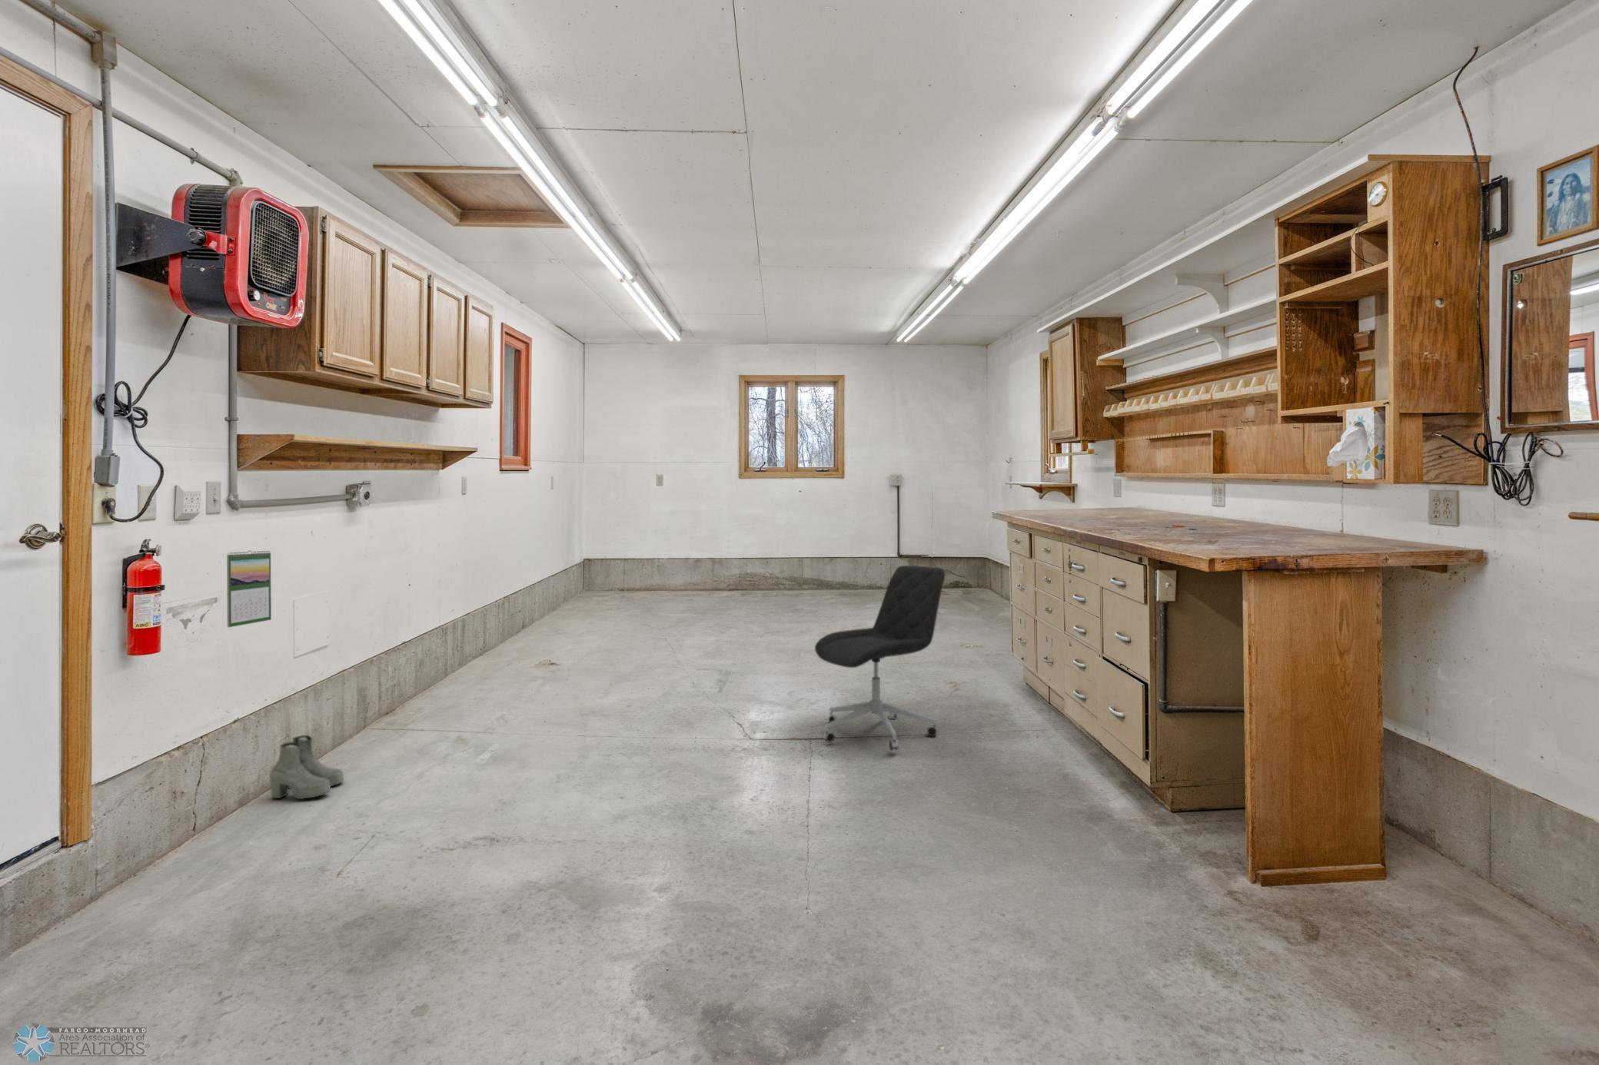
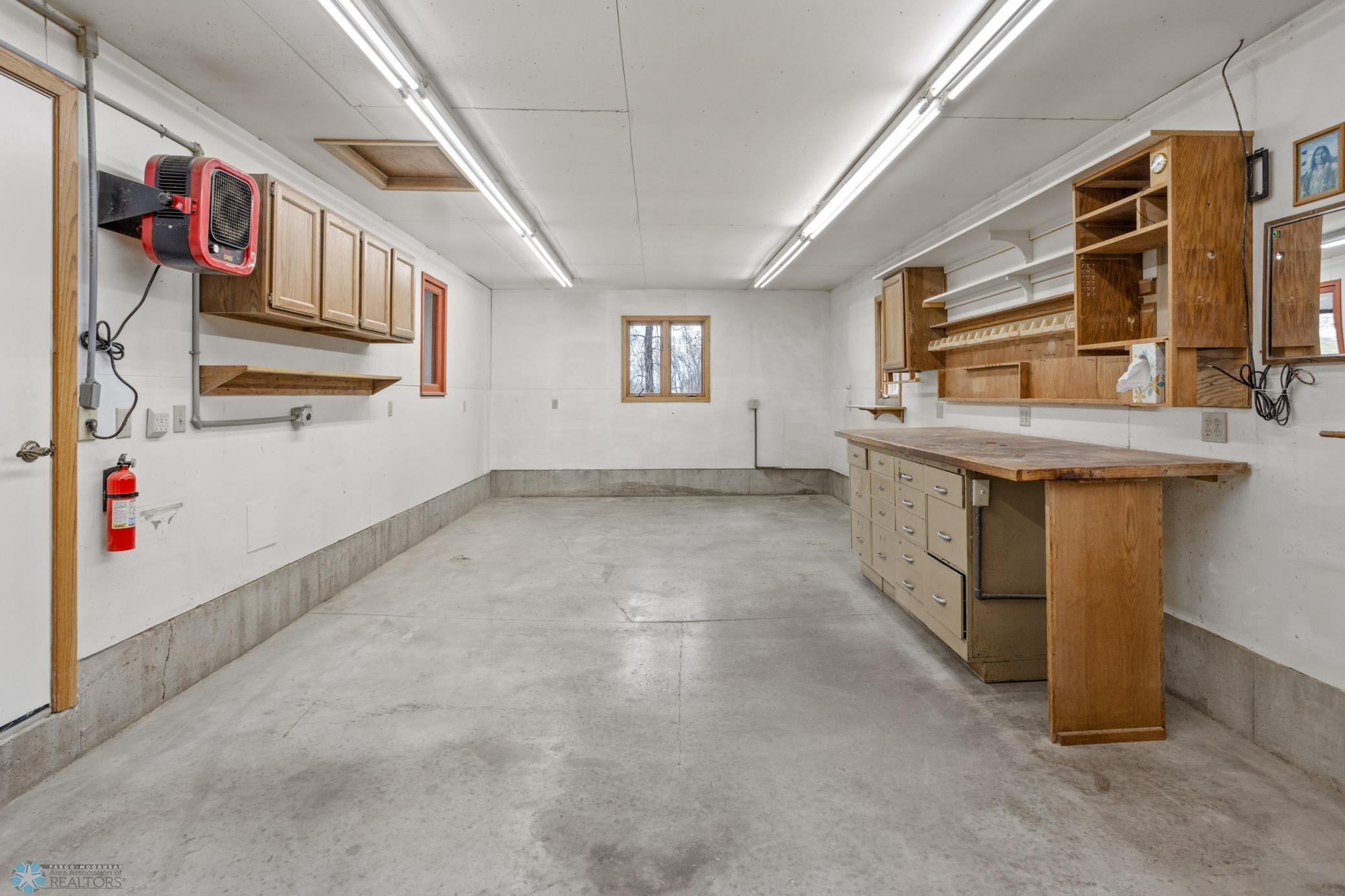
- boots [269,735,345,800]
- calendar [226,549,272,628]
- office chair [814,565,945,751]
